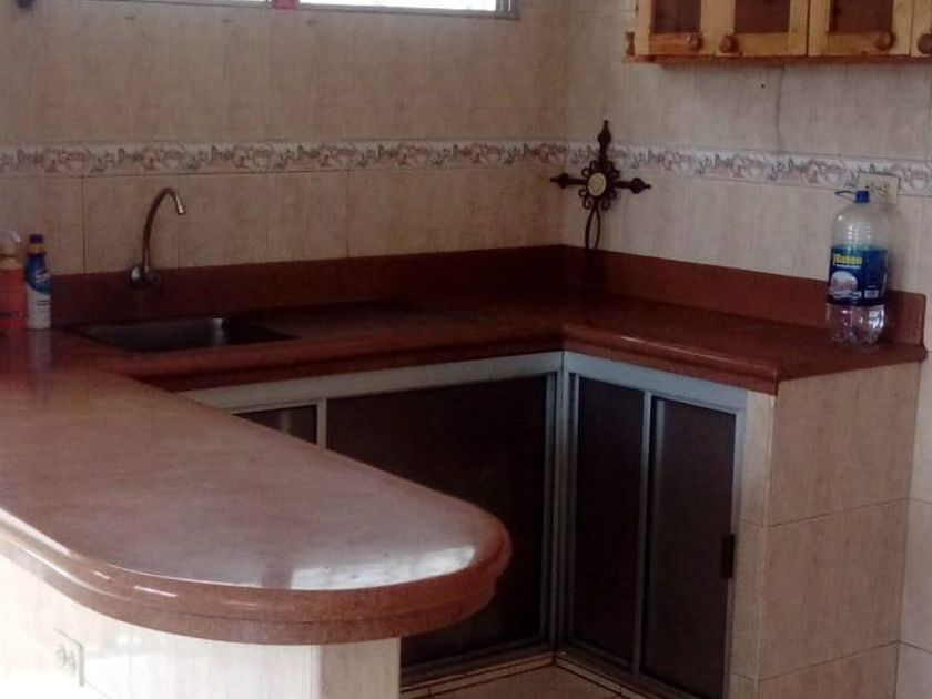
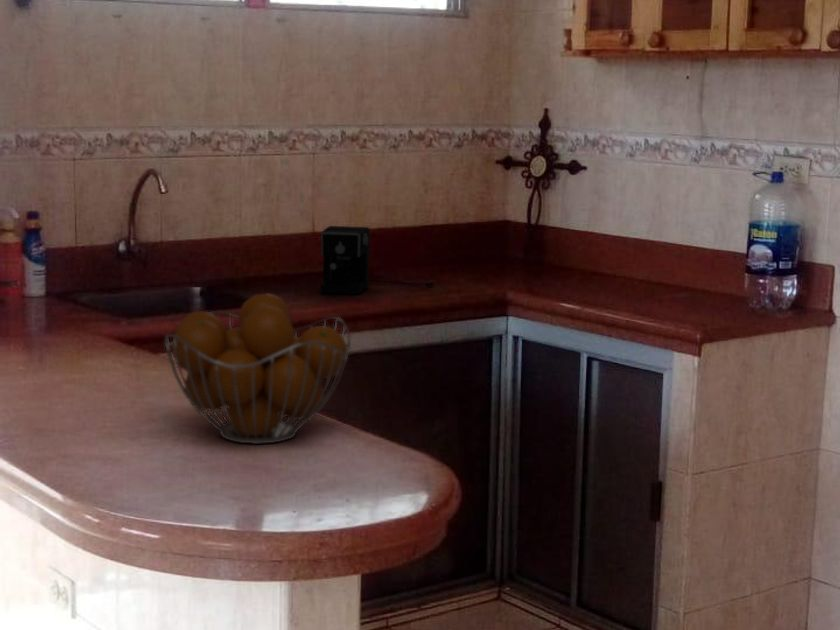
+ coffee maker [319,225,435,295]
+ fruit basket [164,292,352,445]
